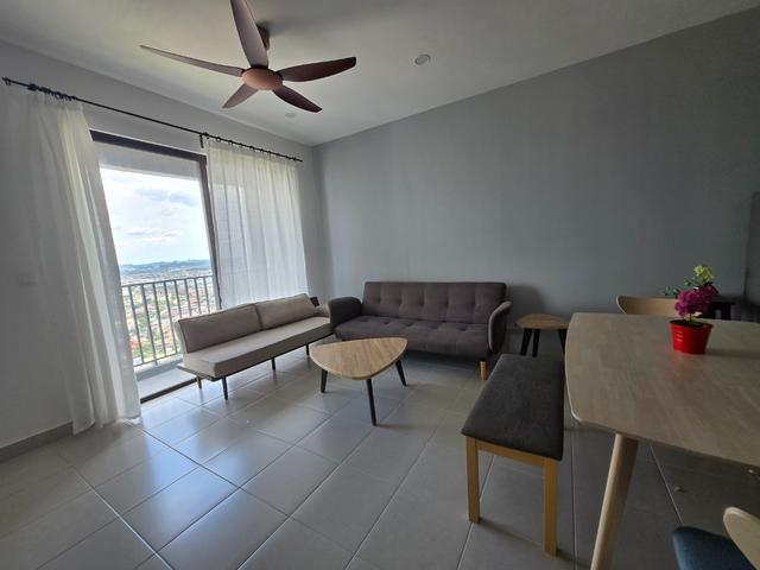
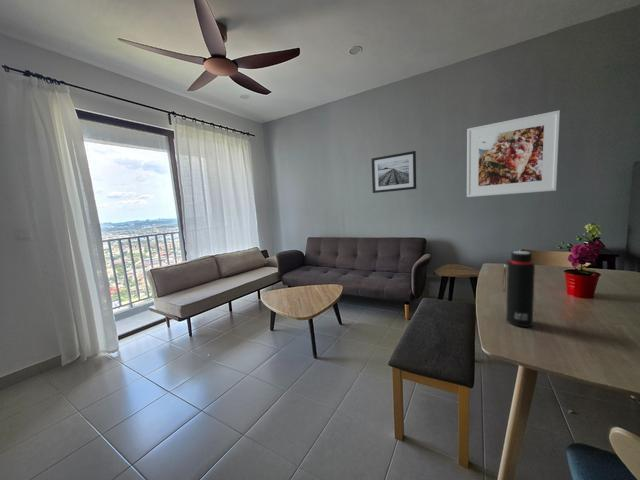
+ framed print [466,109,561,198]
+ water bottle [501,250,536,328]
+ wall art [371,150,417,194]
